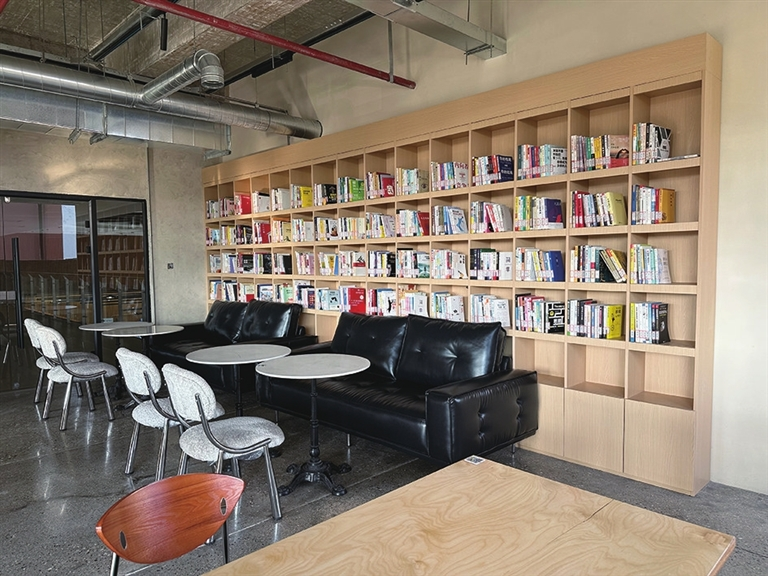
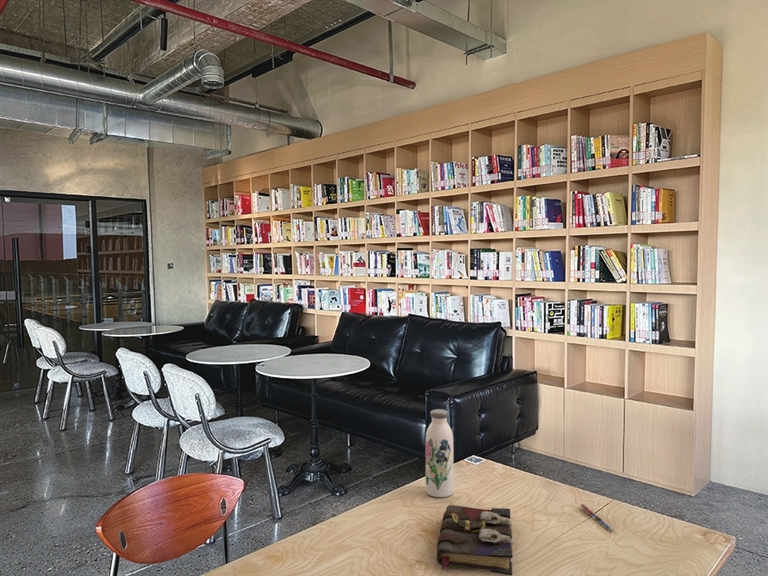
+ book [436,504,514,576]
+ water bottle [425,408,454,498]
+ pen [580,503,614,532]
